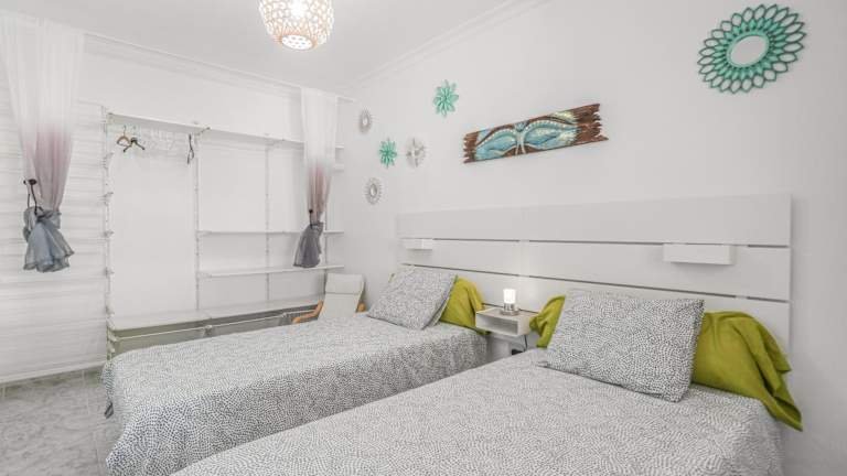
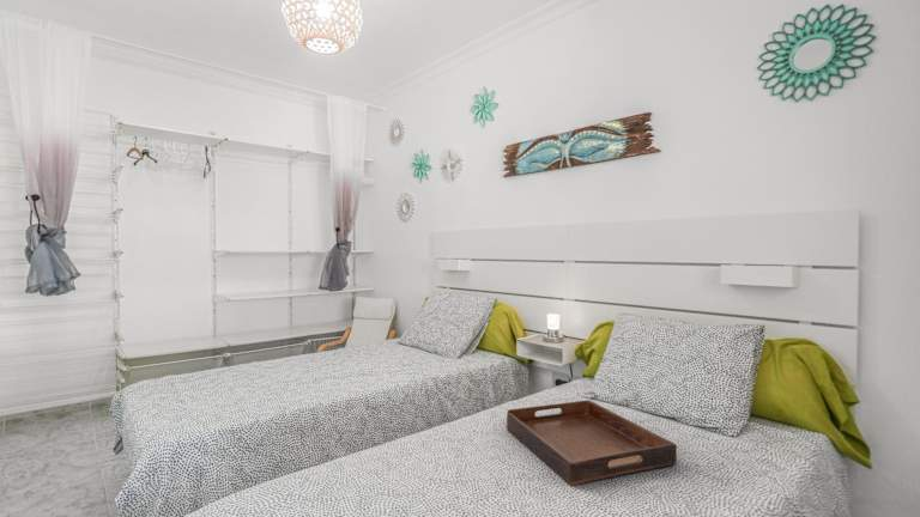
+ serving tray [506,399,678,487]
